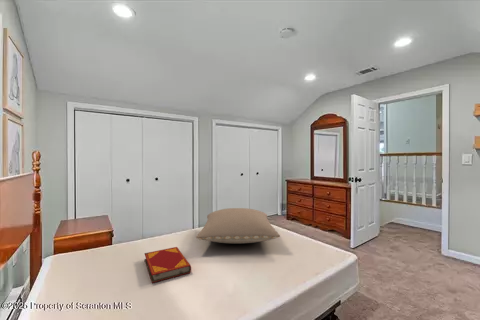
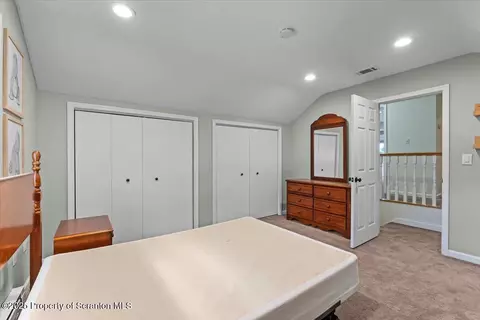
- pillow [195,207,281,244]
- hardback book [144,246,192,284]
